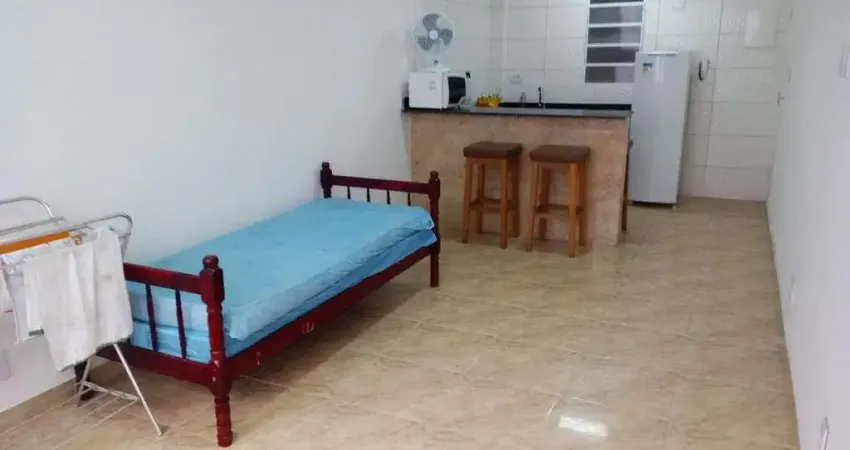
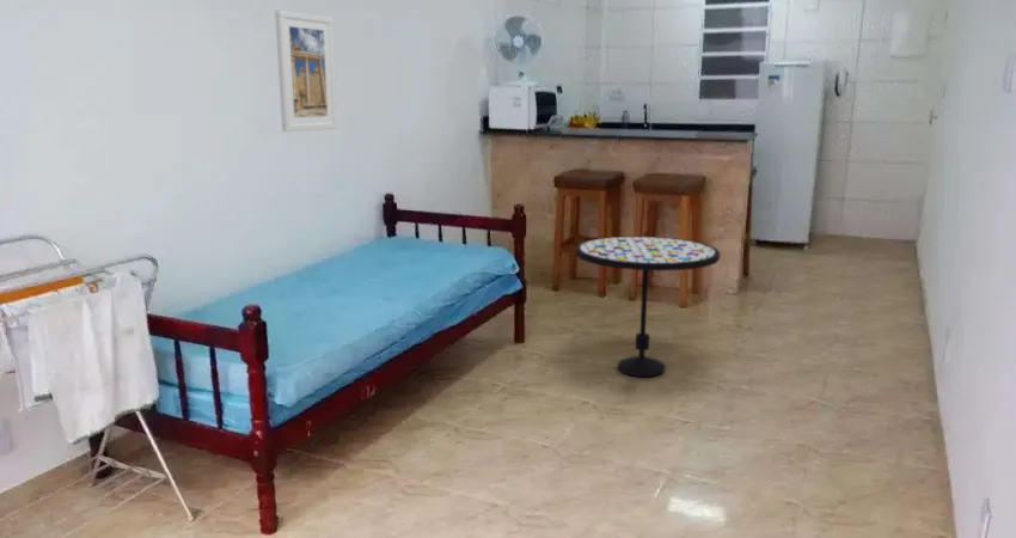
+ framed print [274,10,338,133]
+ side table [574,236,722,378]
